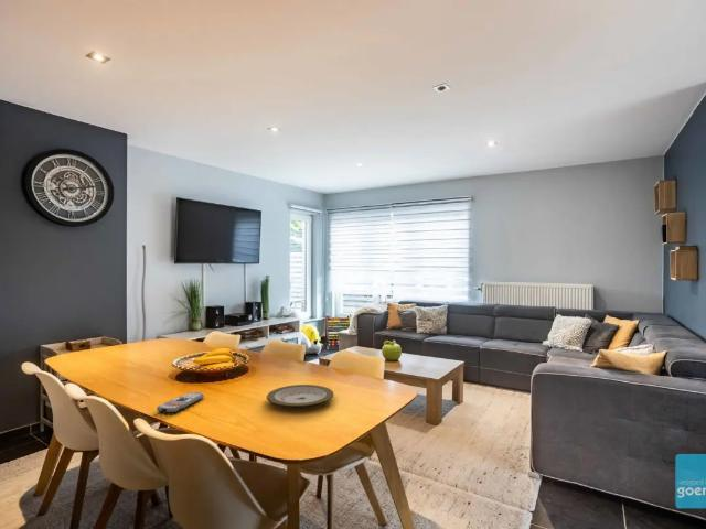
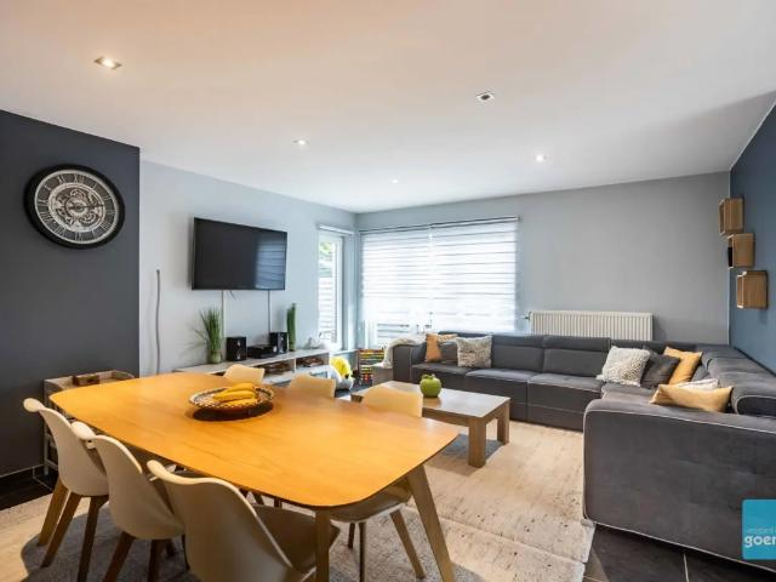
- remote control [156,391,205,414]
- plate [266,384,334,408]
